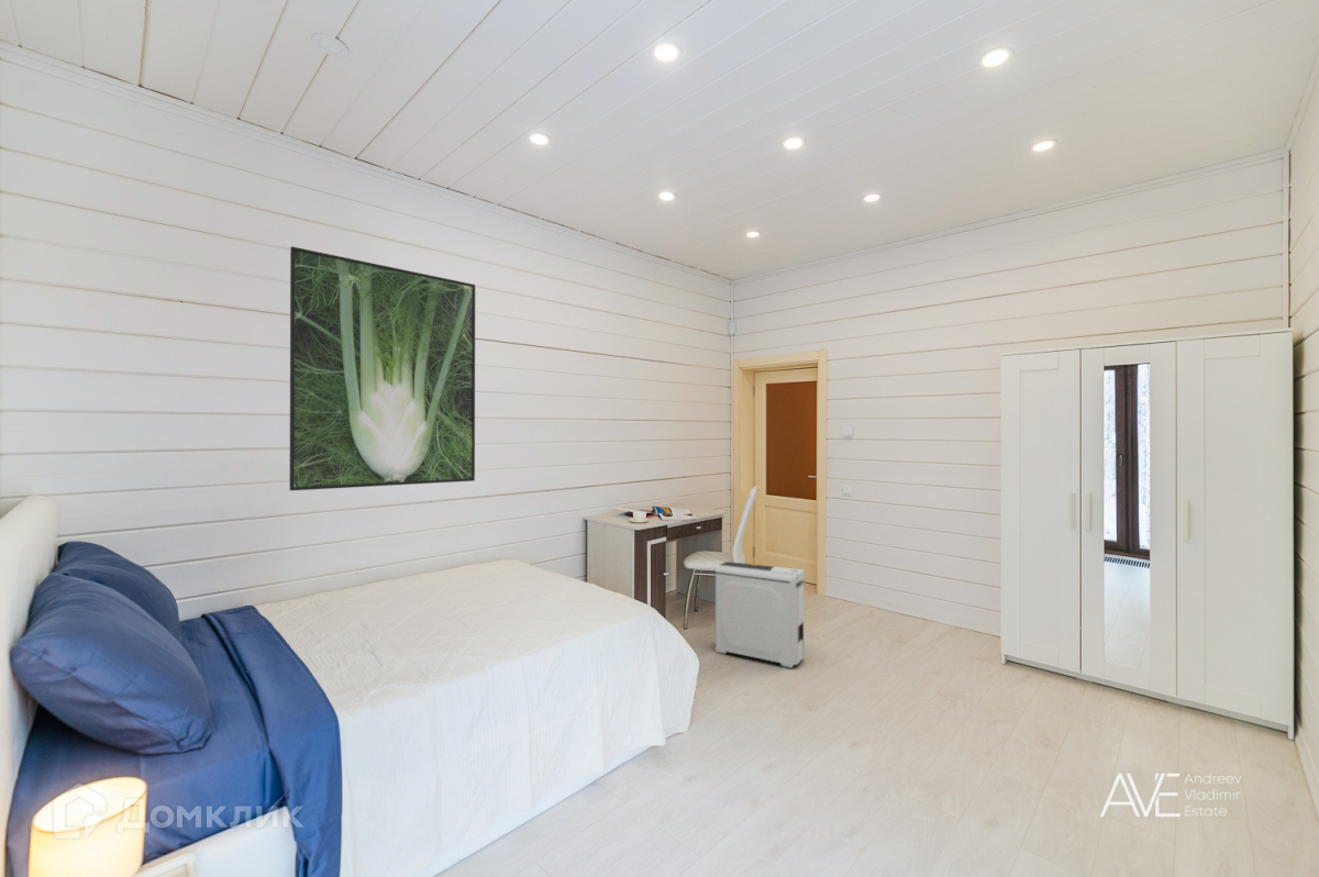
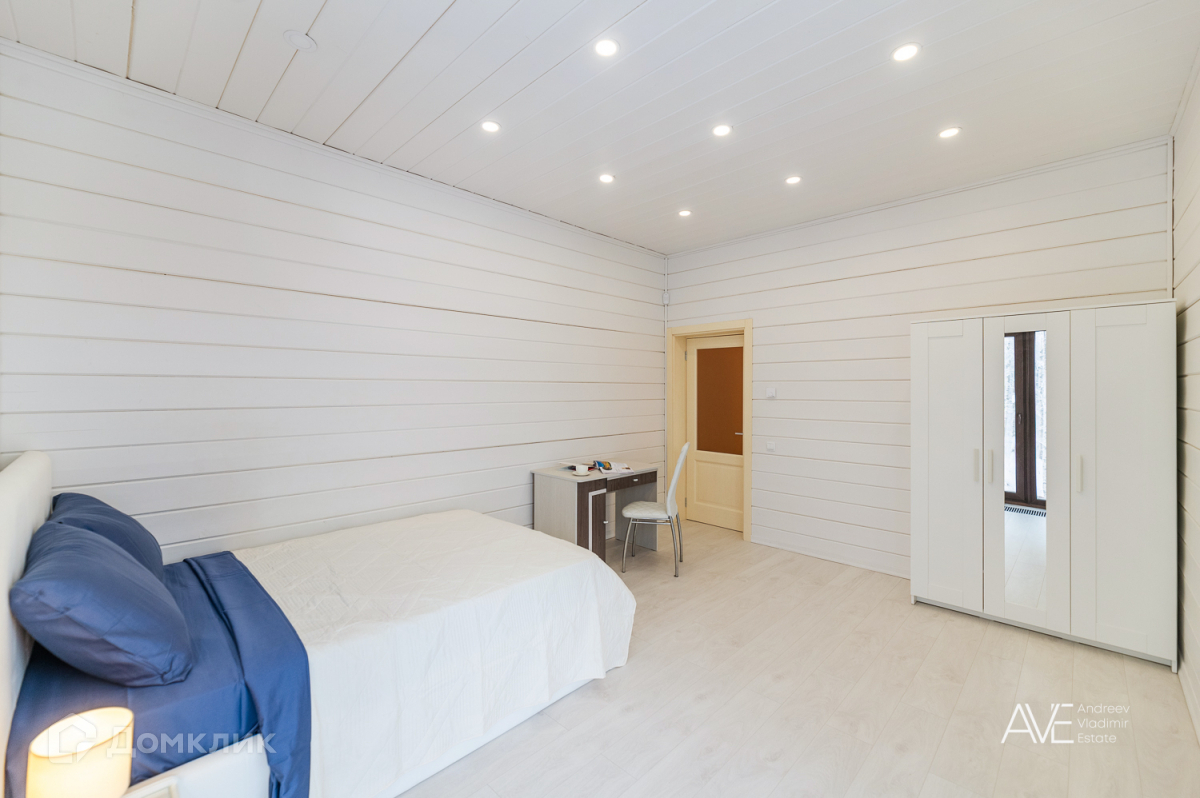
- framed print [288,245,476,491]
- air purifier [714,560,806,669]
